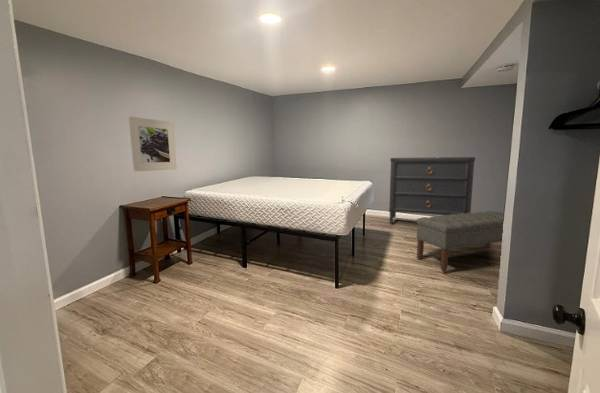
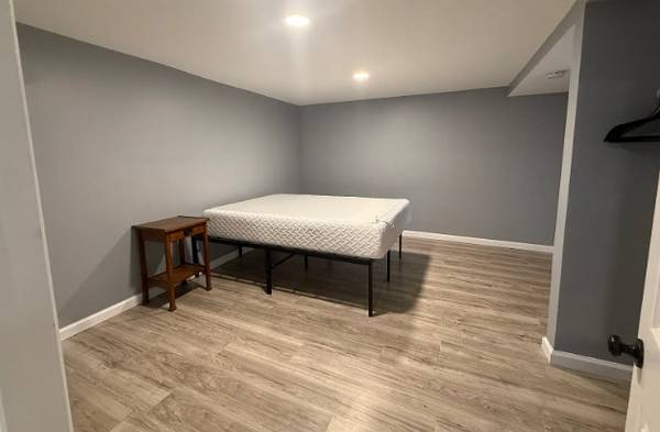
- dresser [388,156,476,226]
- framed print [128,116,178,172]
- bench [415,210,505,273]
